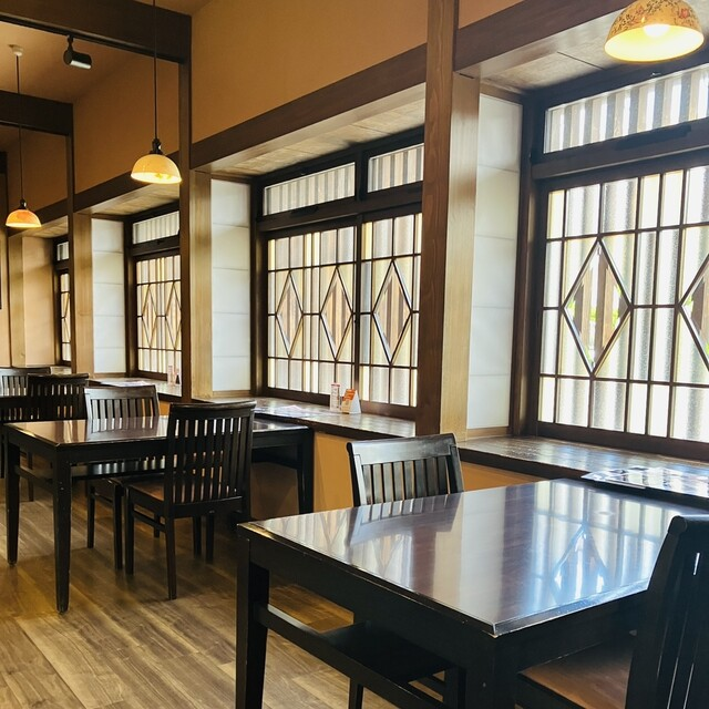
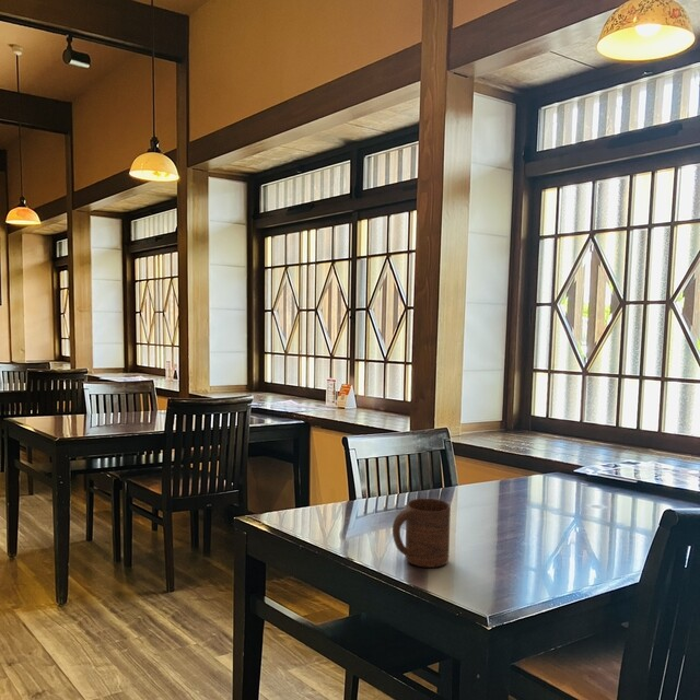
+ cup [392,498,452,569]
